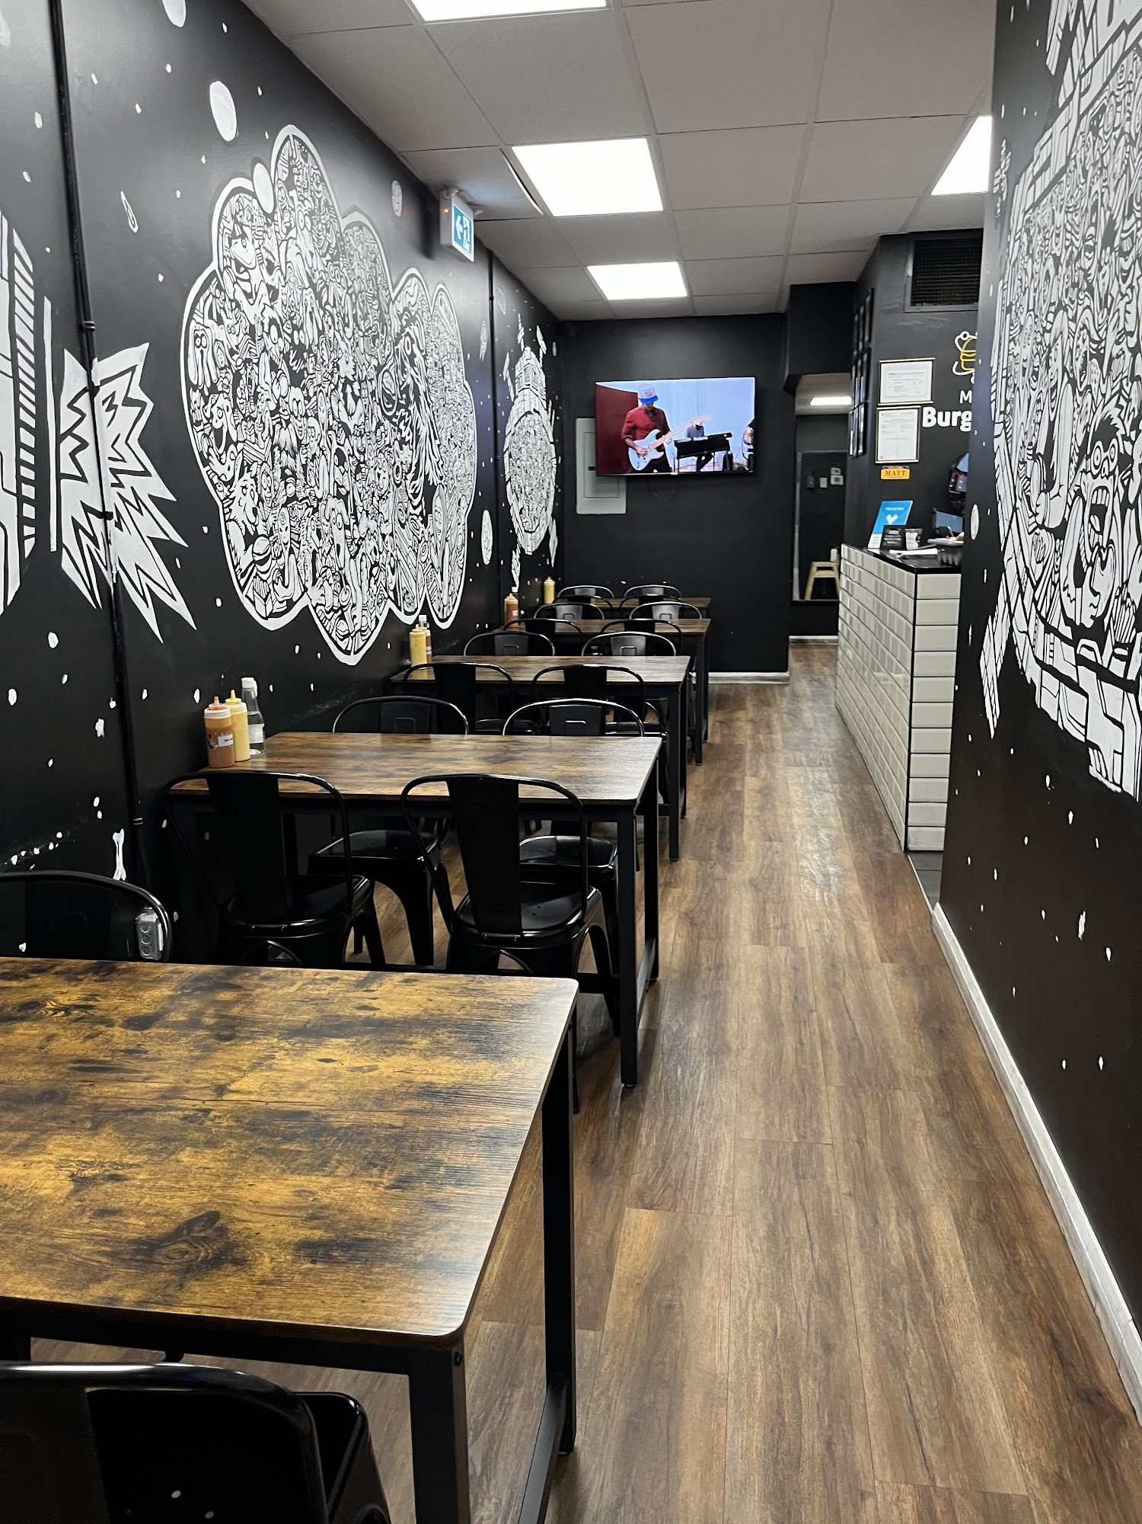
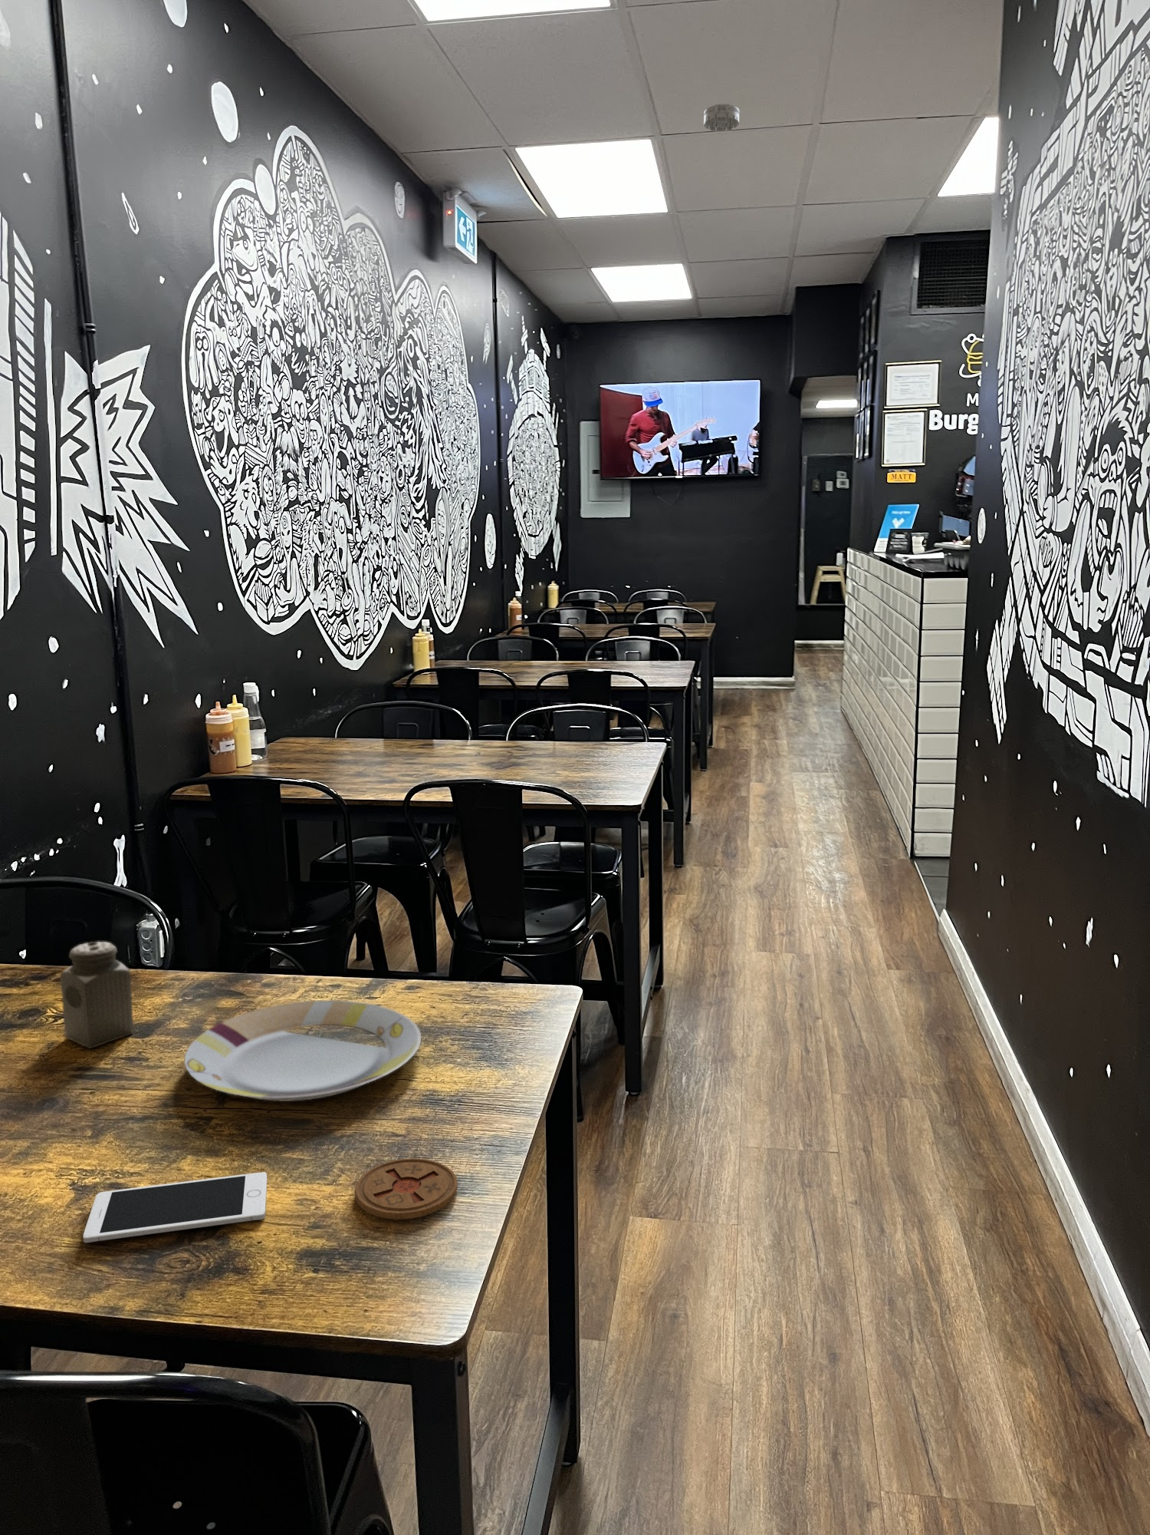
+ smoke detector [703,103,739,132]
+ salt shaker [60,942,134,1049]
+ coaster [354,1158,459,1221]
+ plate [184,1000,422,1102]
+ cell phone [83,1171,267,1244]
